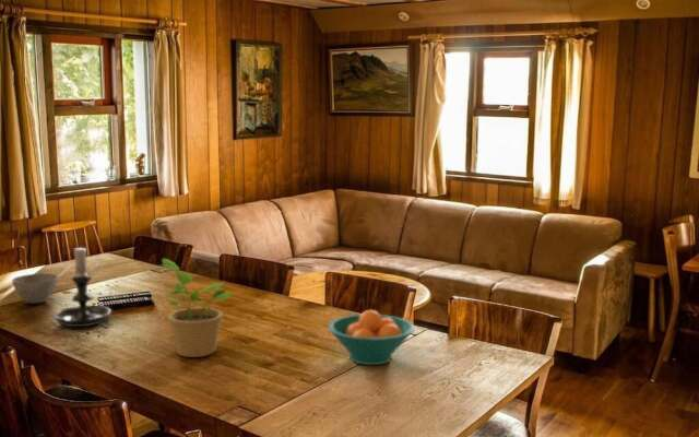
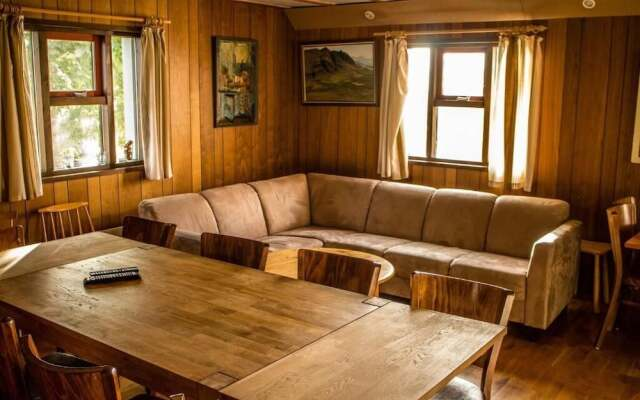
- fruit bowl [327,309,415,366]
- potted plant [159,257,235,358]
- bowl [11,272,59,305]
- candle holder [51,241,112,328]
